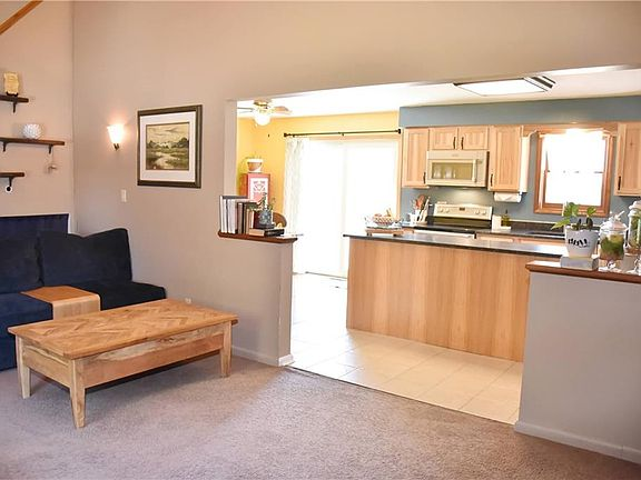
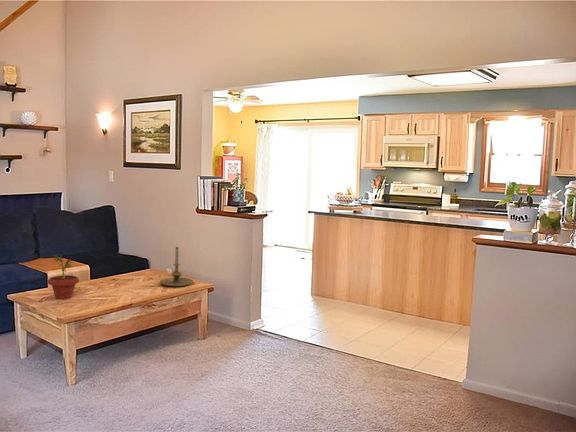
+ potted plant [47,252,80,300]
+ candle holder [159,246,194,287]
